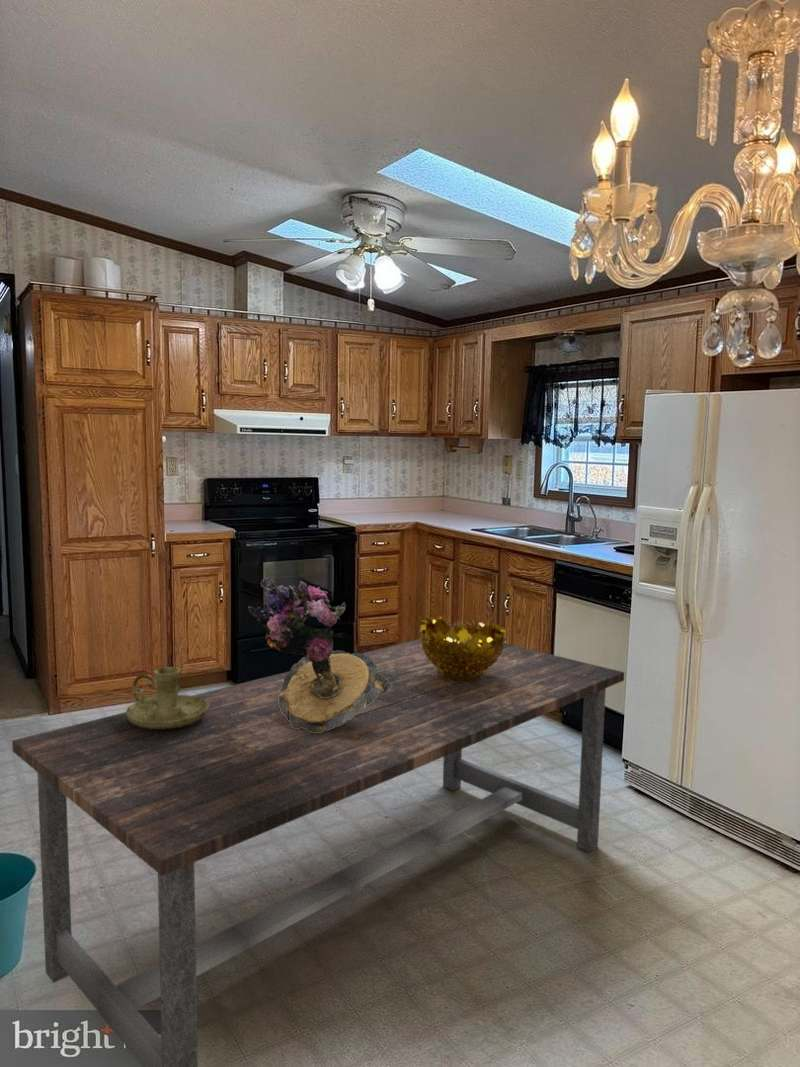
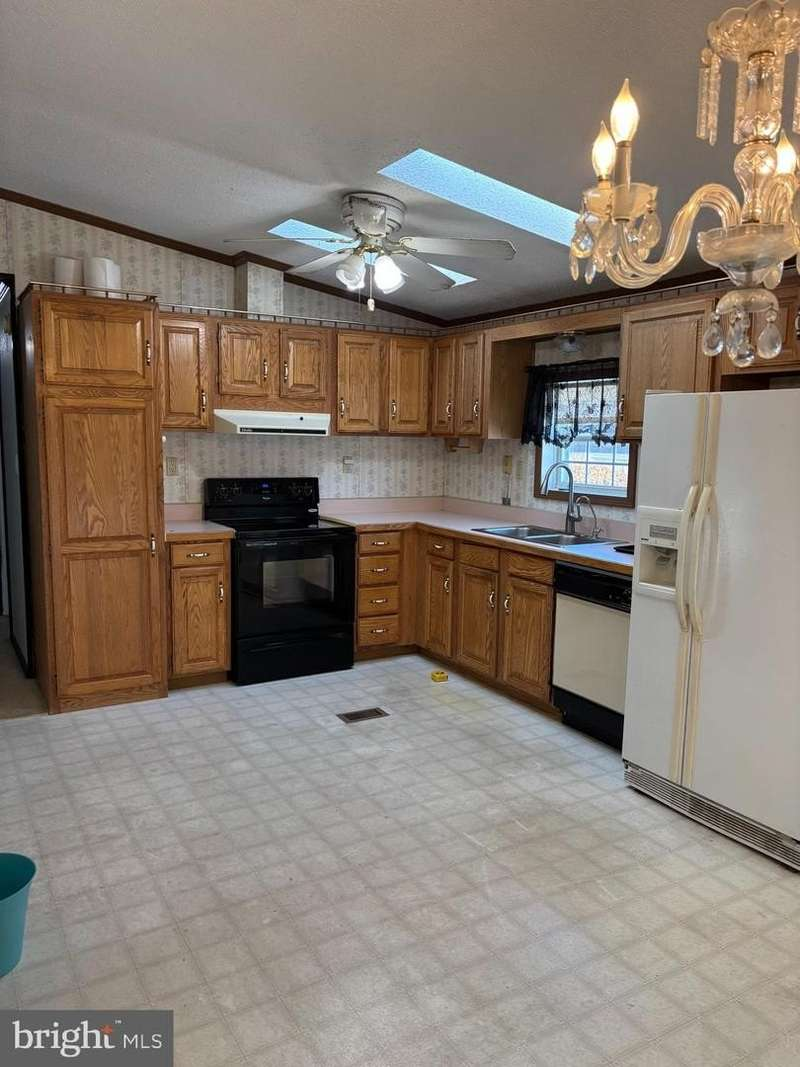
- decorative bowl [419,615,507,683]
- dining table [11,632,625,1067]
- bouquet [248,577,392,732]
- candle holder [125,666,209,729]
